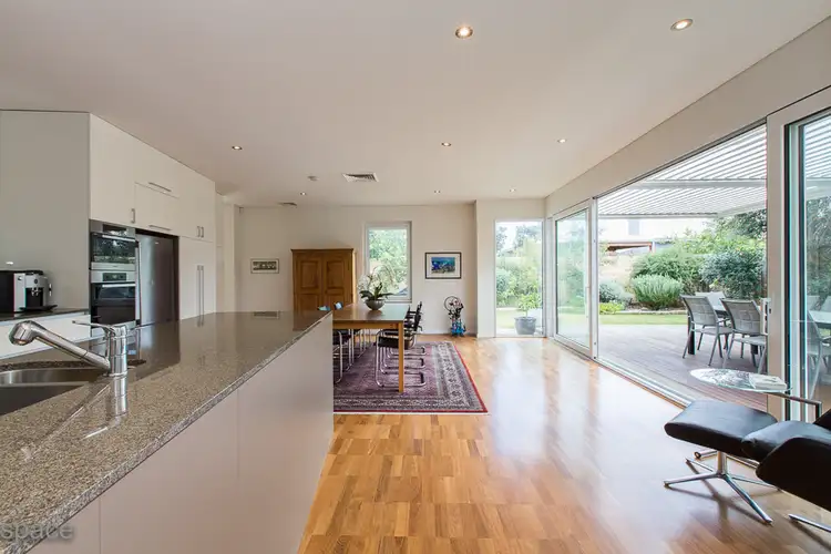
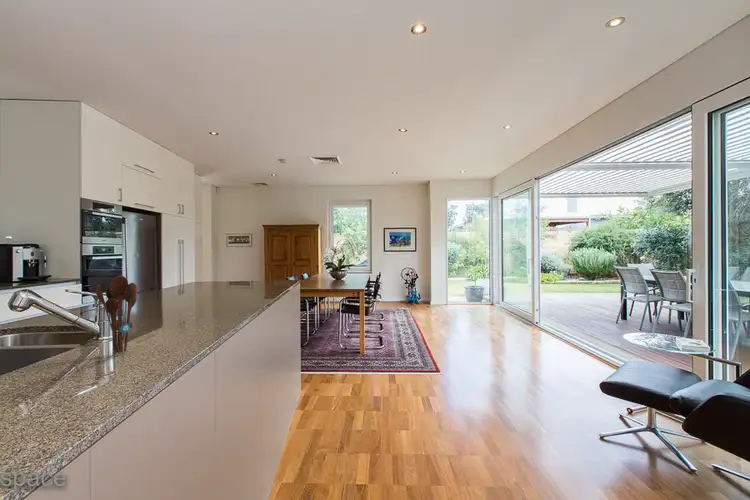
+ utensil holder [95,274,138,355]
